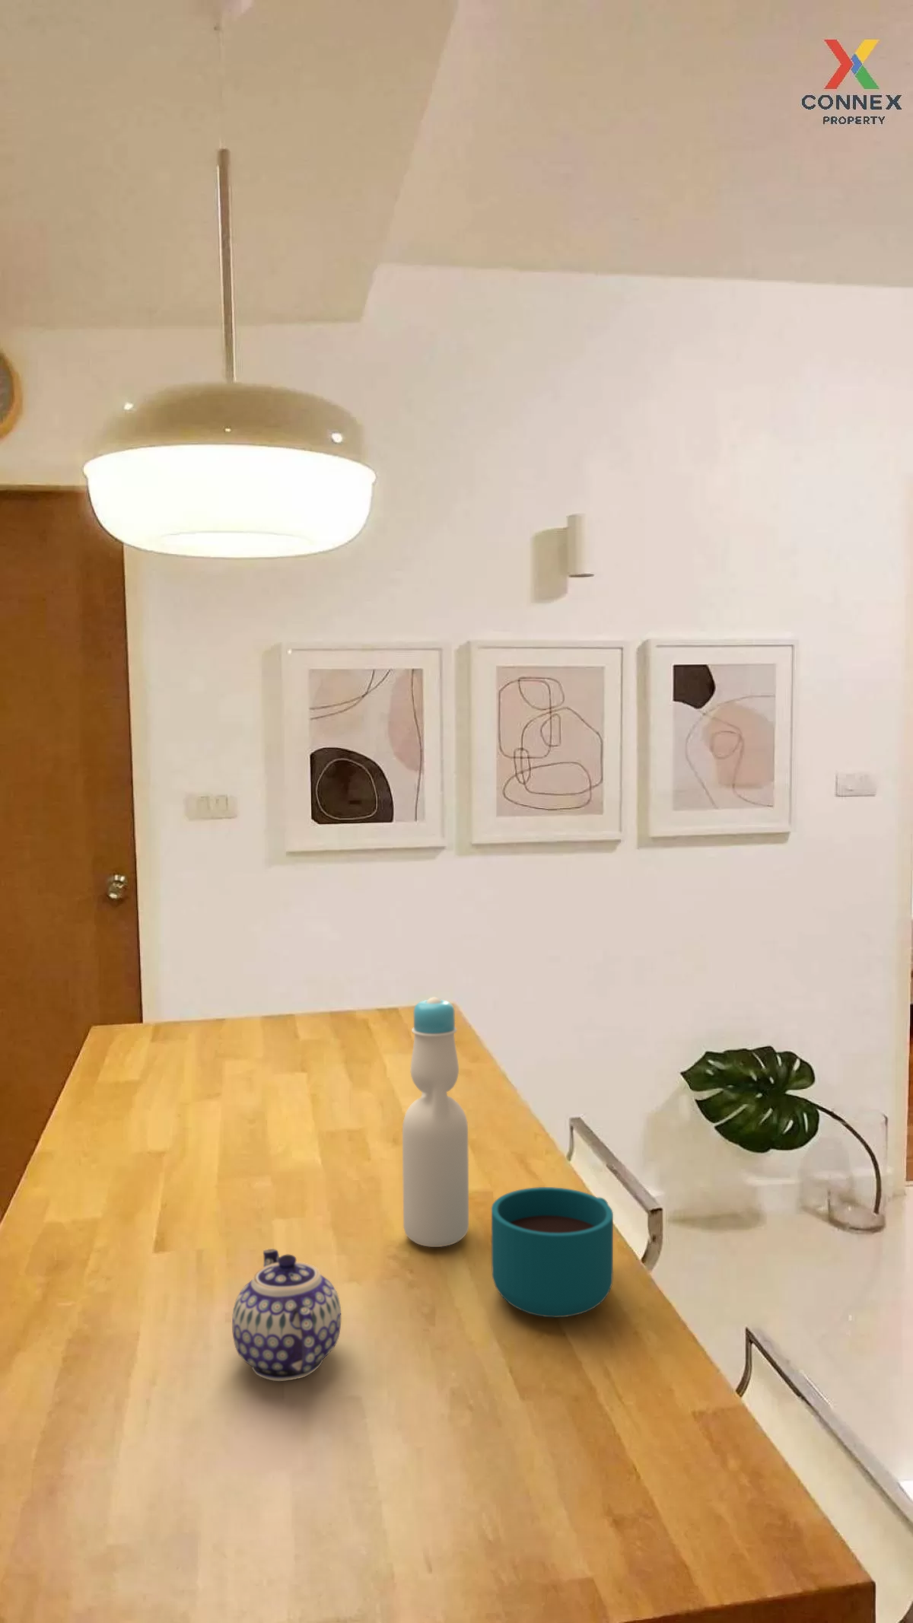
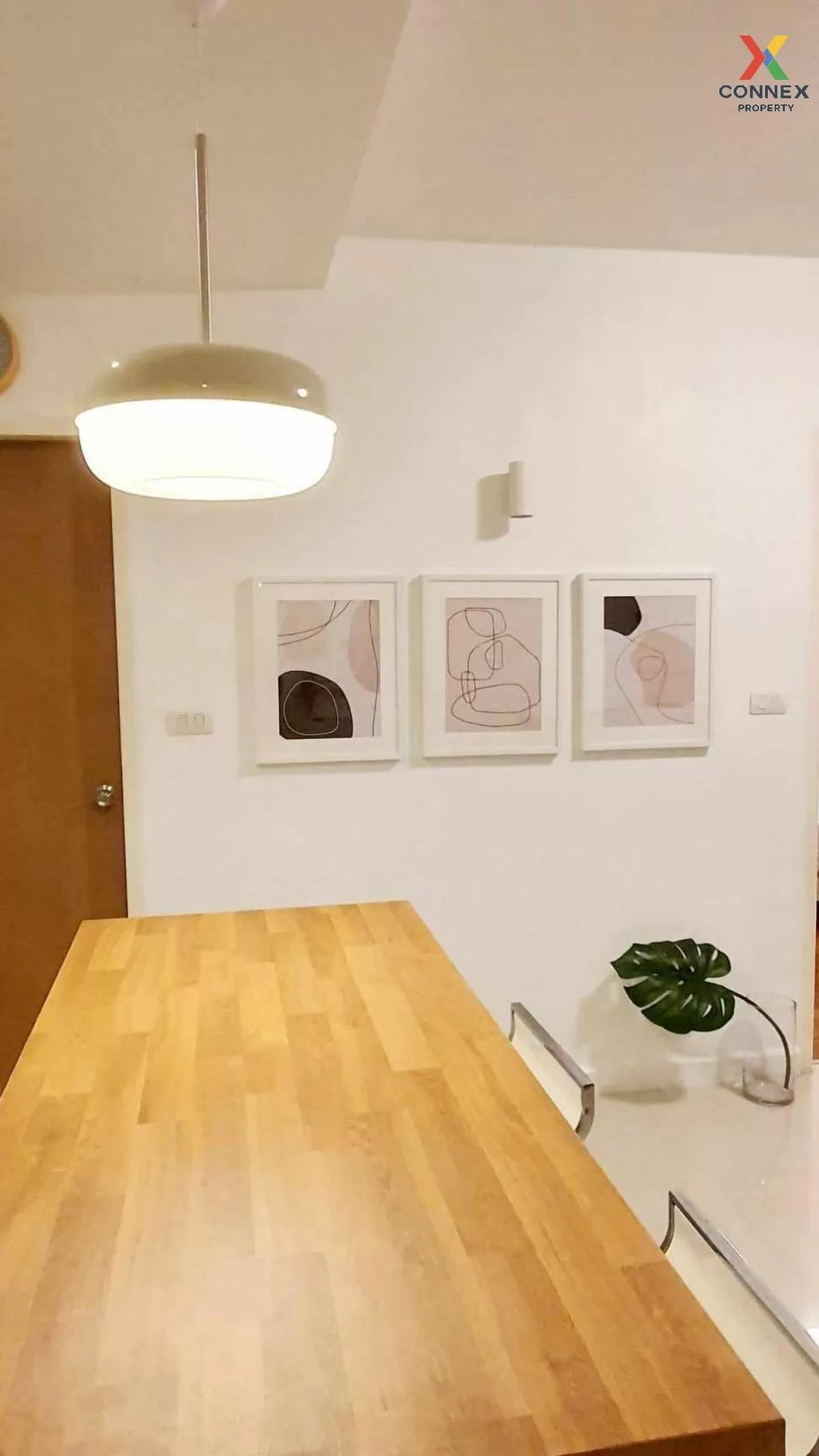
- cup [491,1186,614,1318]
- bottle [401,997,469,1247]
- teapot [231,1247,341,1382]
